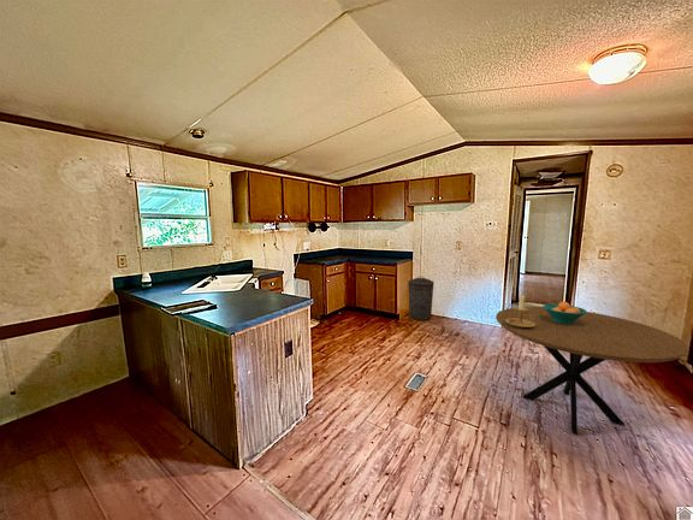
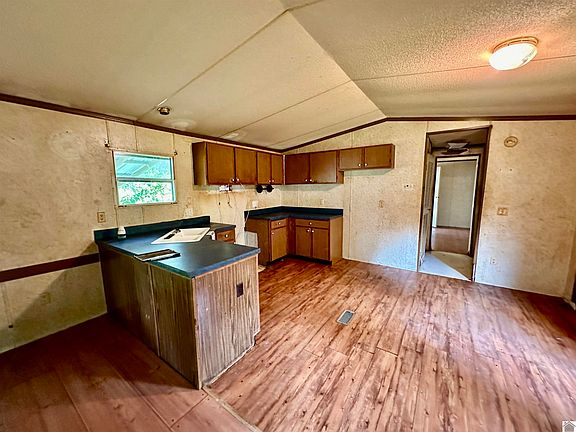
- trash can [407,274,436,321]
- dining table [494,306,689,436]
- candle holder [505,294,535,327]
- fruit bowl [541,301,588,324]
